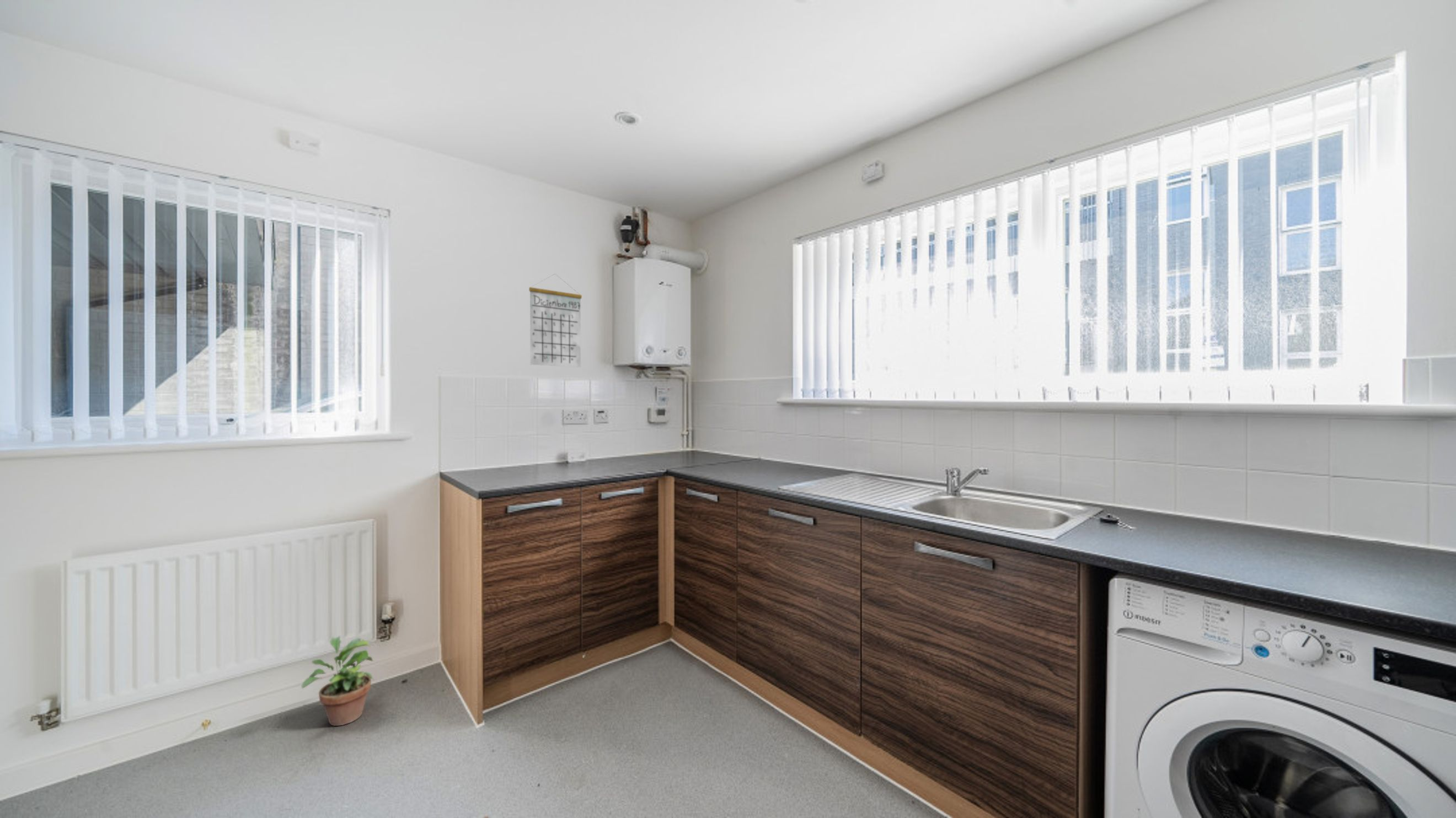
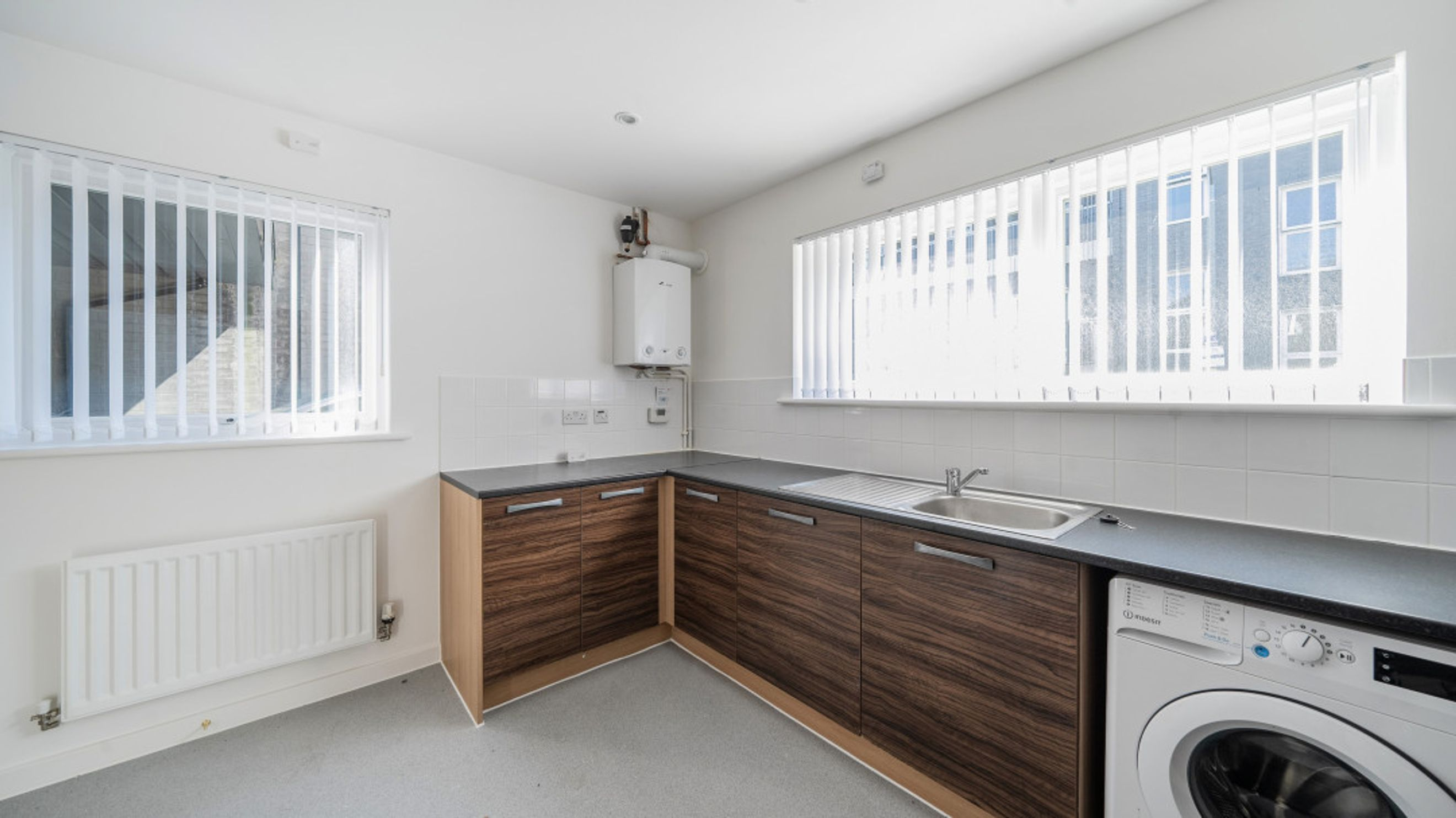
- potted plant [301,636,374,726]
- calendar [528,273,582,368]
